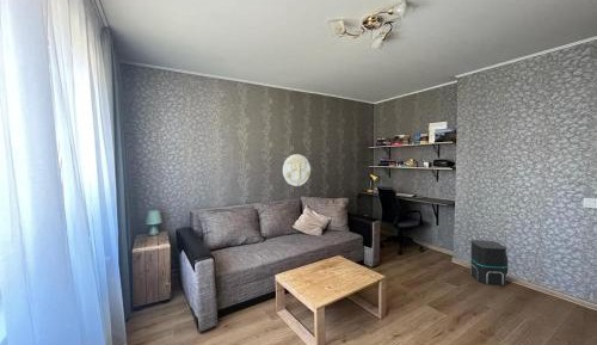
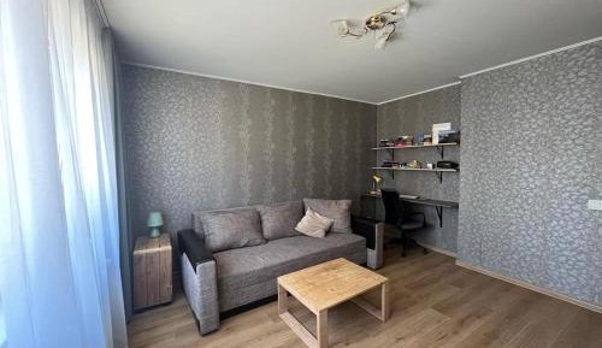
- speaker [469,239,509,287]
- wall decoration [282,153,312,187]
